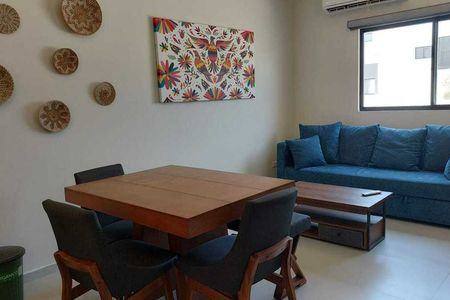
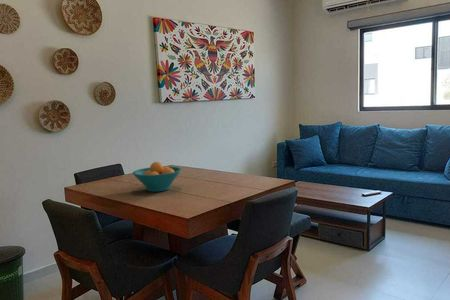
+ fruit bowl [132,161,183,193]
